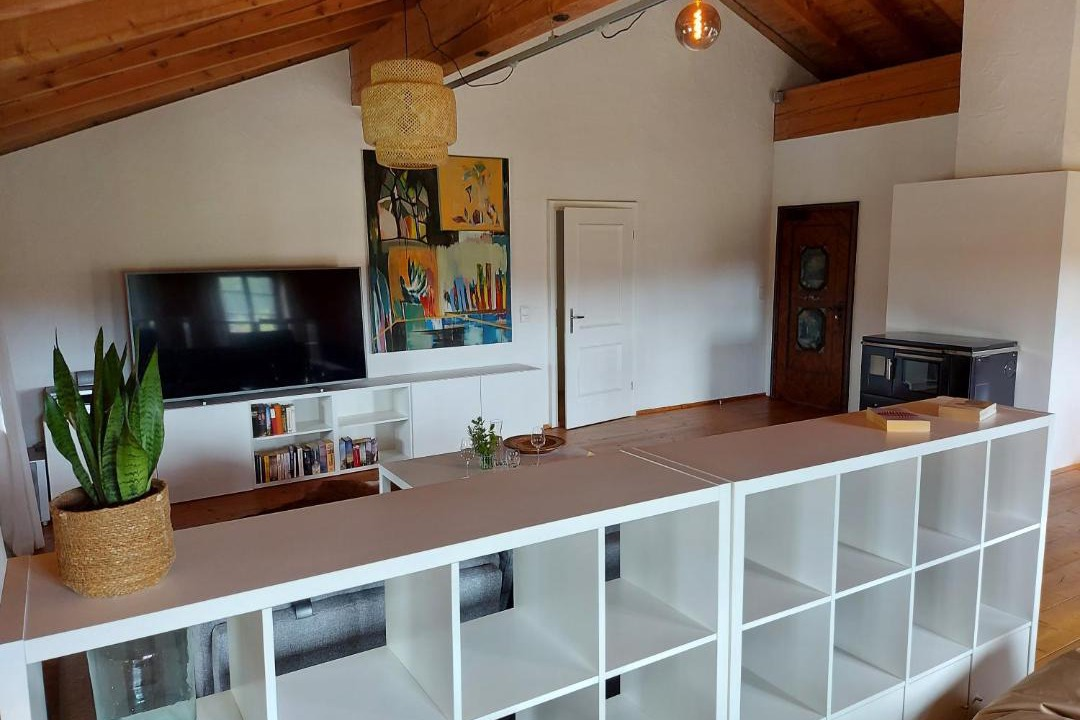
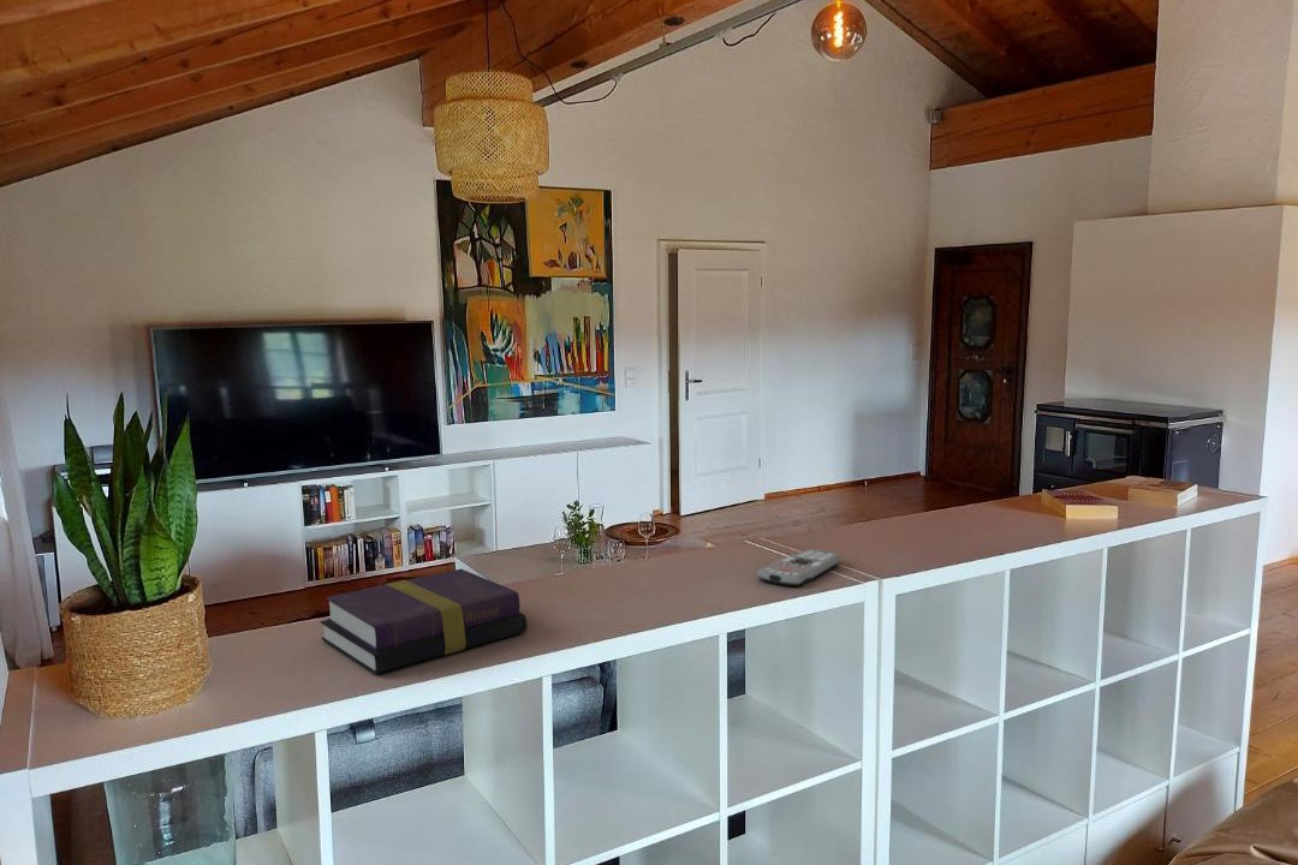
+ book [320,568,528,675]
+ remote control [756,548,841,587]
